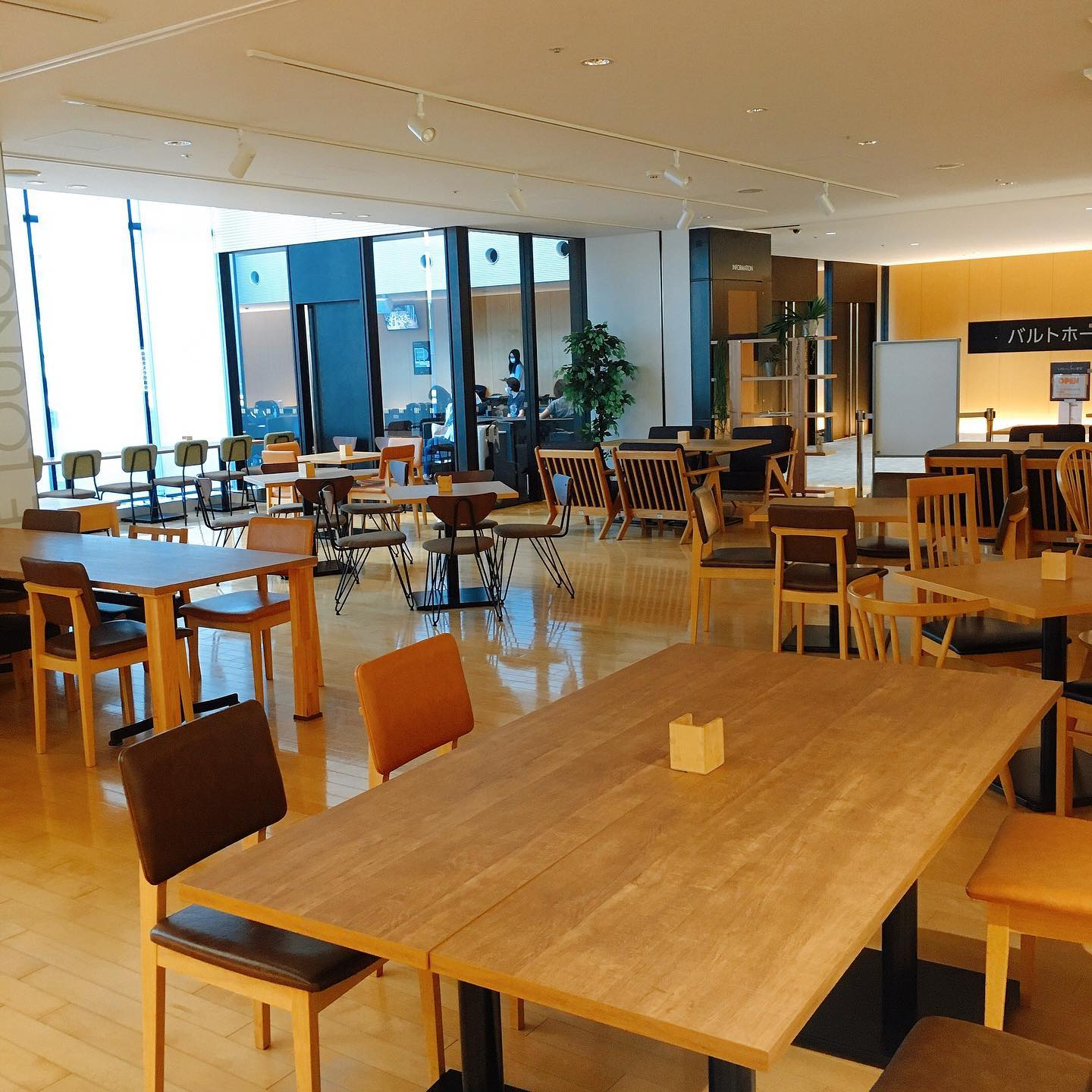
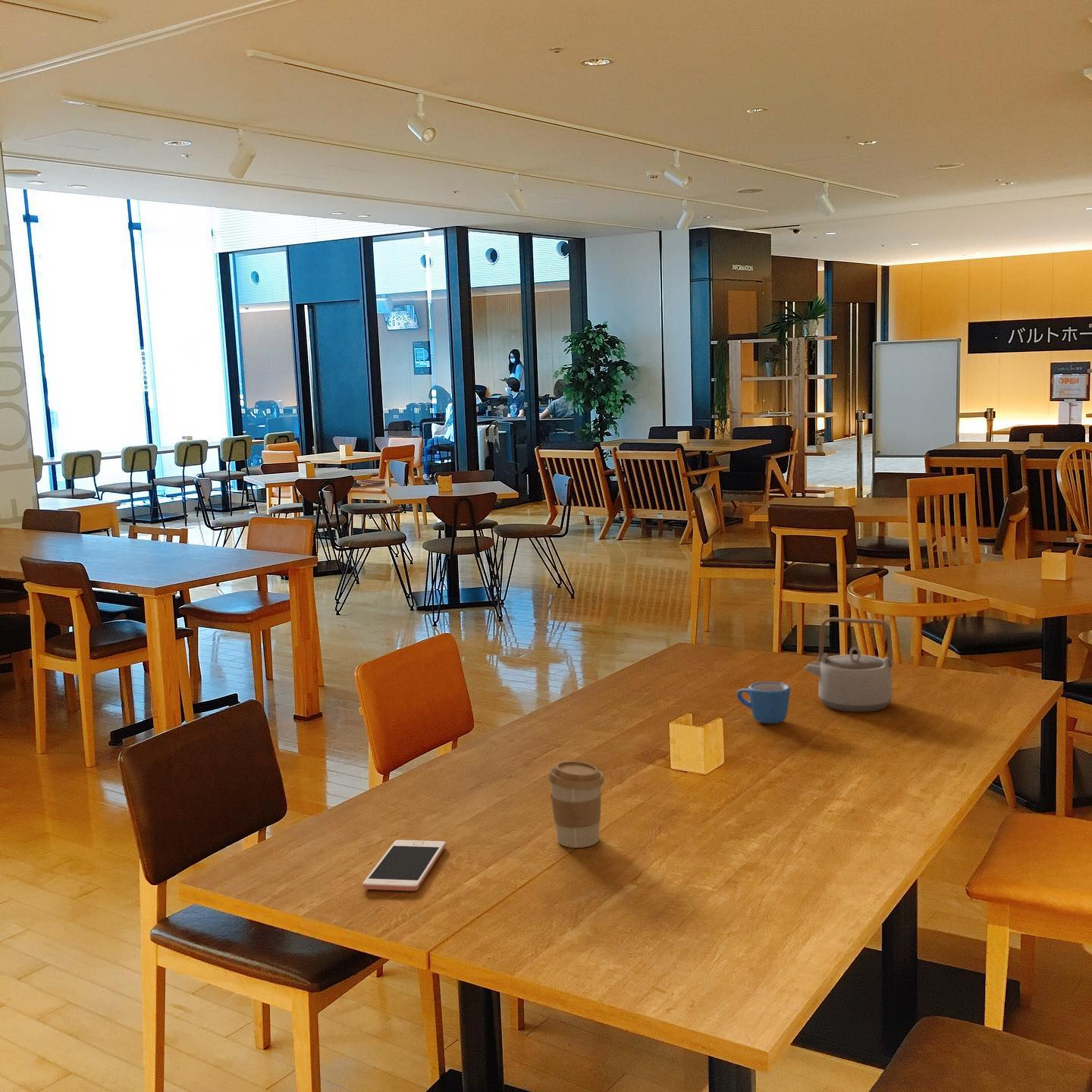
+ teapot [803,617,894,713]
+ coffee cup [548,760,605,849]
+ cell phone [362,839,447,892]
+ mug [736,681,791,724]
